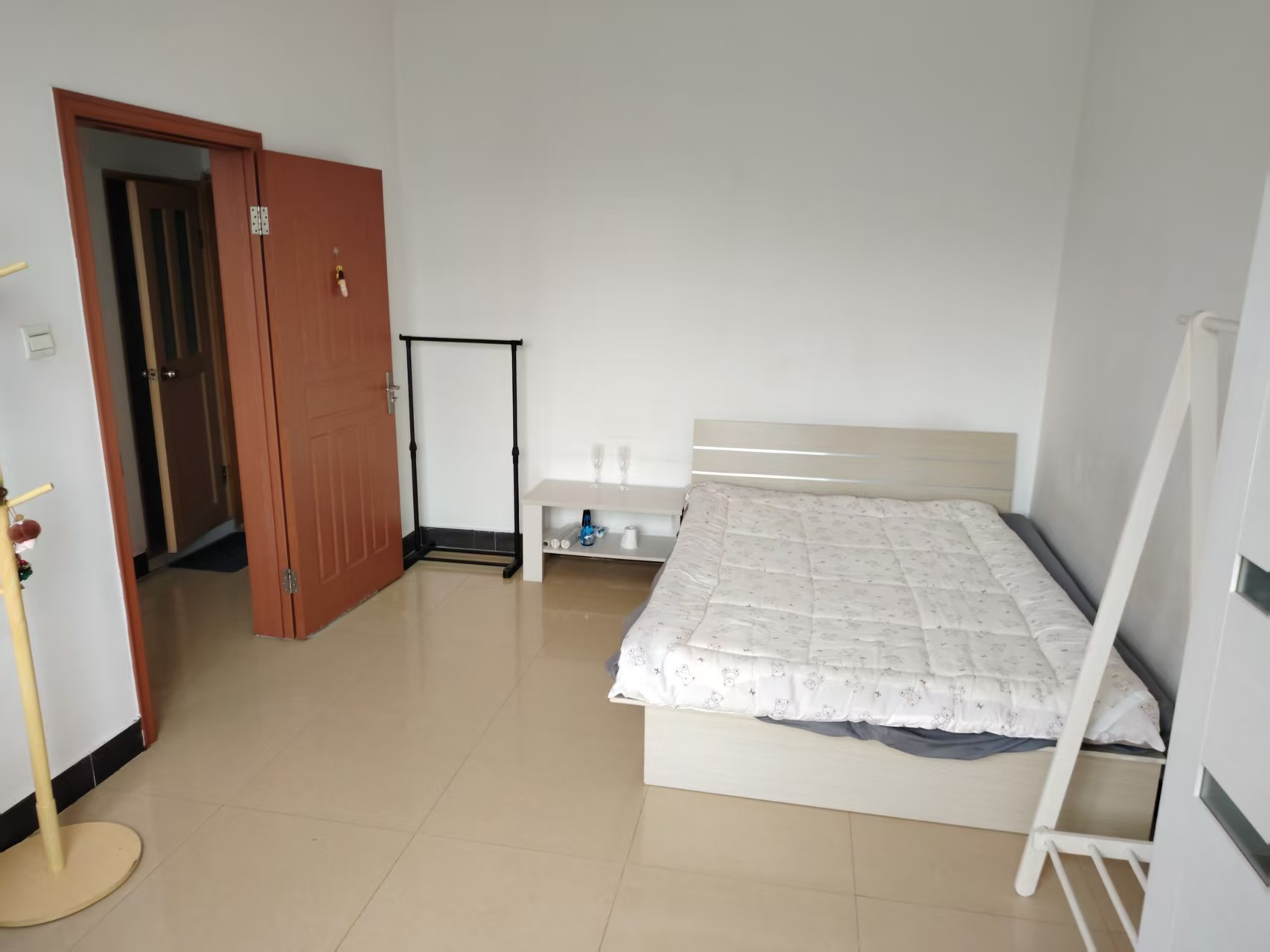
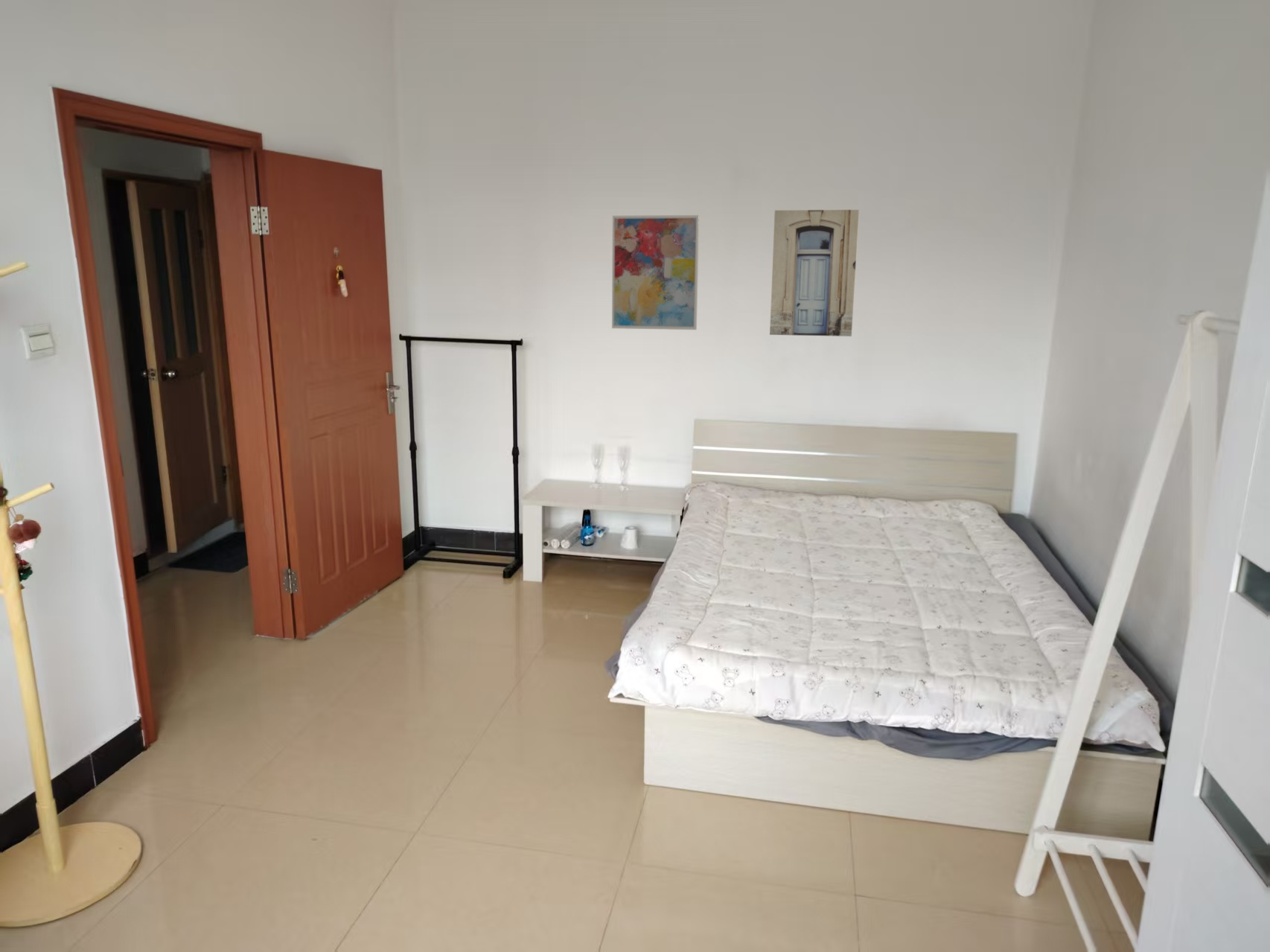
+ wall art [611,214,700,330]
+ wall art [769,209,860,337]
